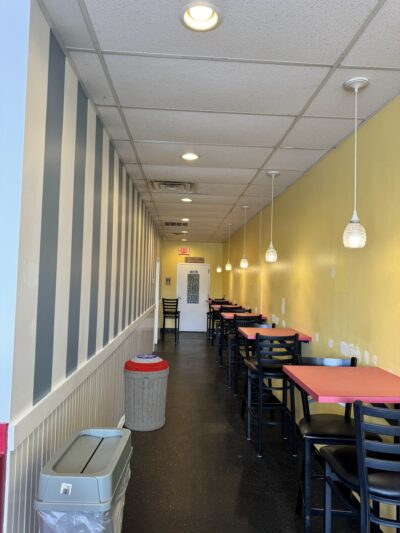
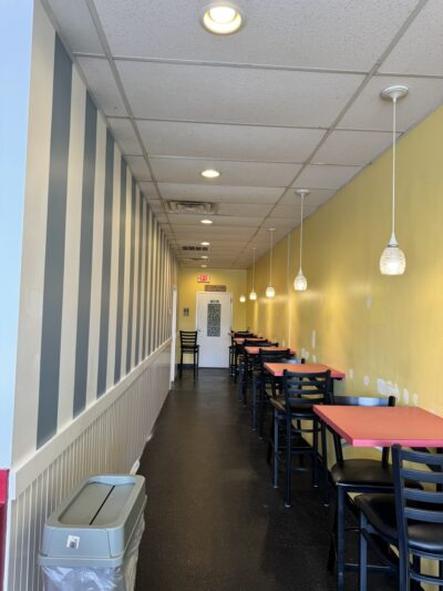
- trash can [122,353,170,432]
